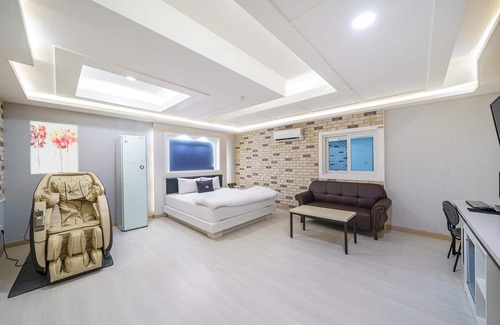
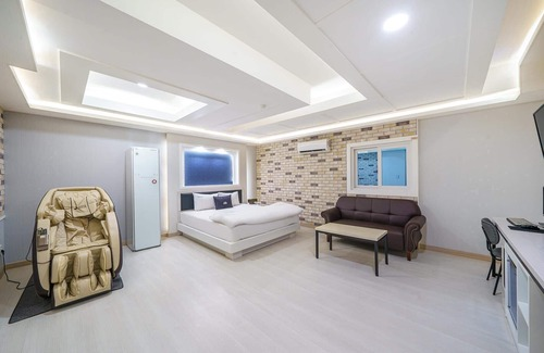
- wall art [29,120,79,175]
